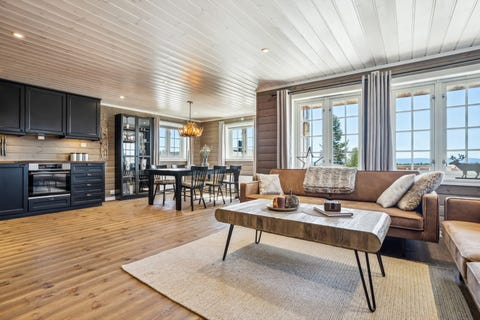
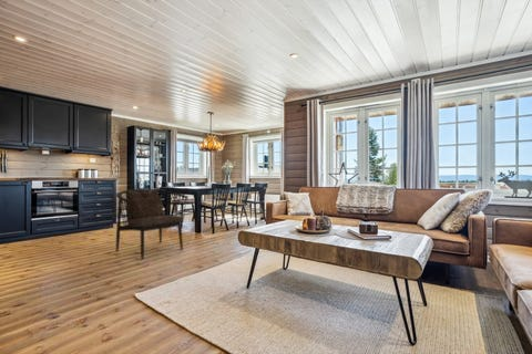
+ armchair [115,188,190,260]
